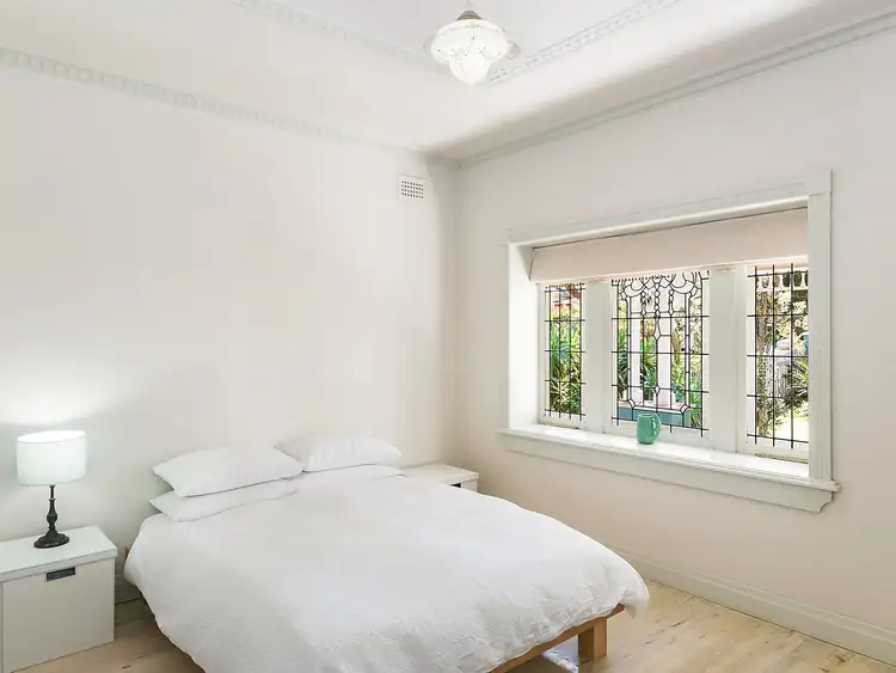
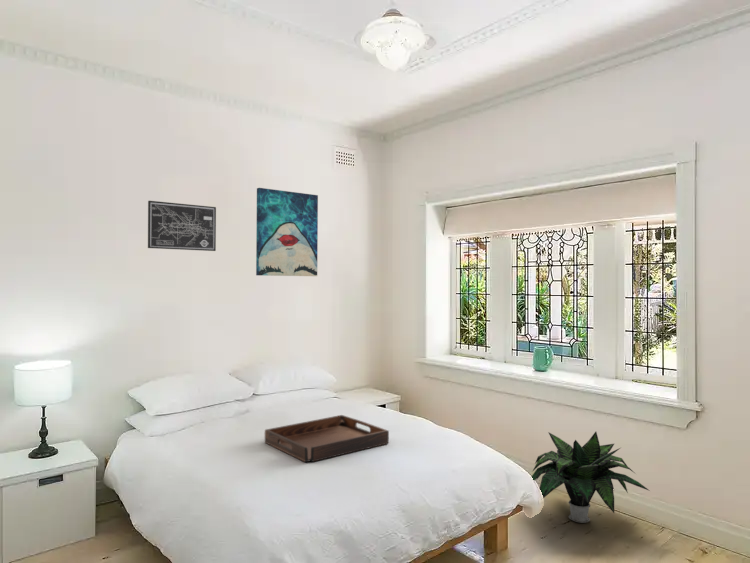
+ wall art [255,187,319,277]
+ wall art [147,200,217,252]
+ serving tray [264,414,390,463]
+ potted plant [531,431,651,524]
